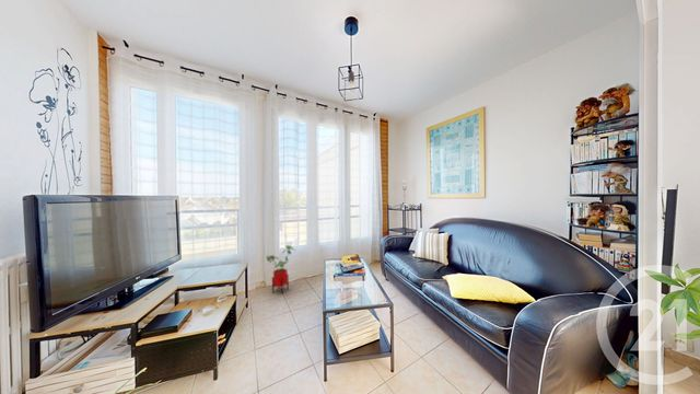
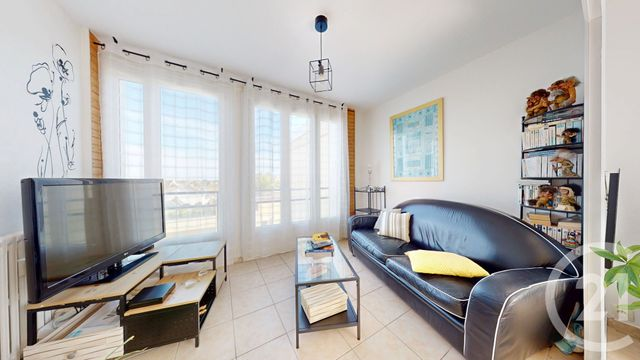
- house plant [265,244,296,294]
